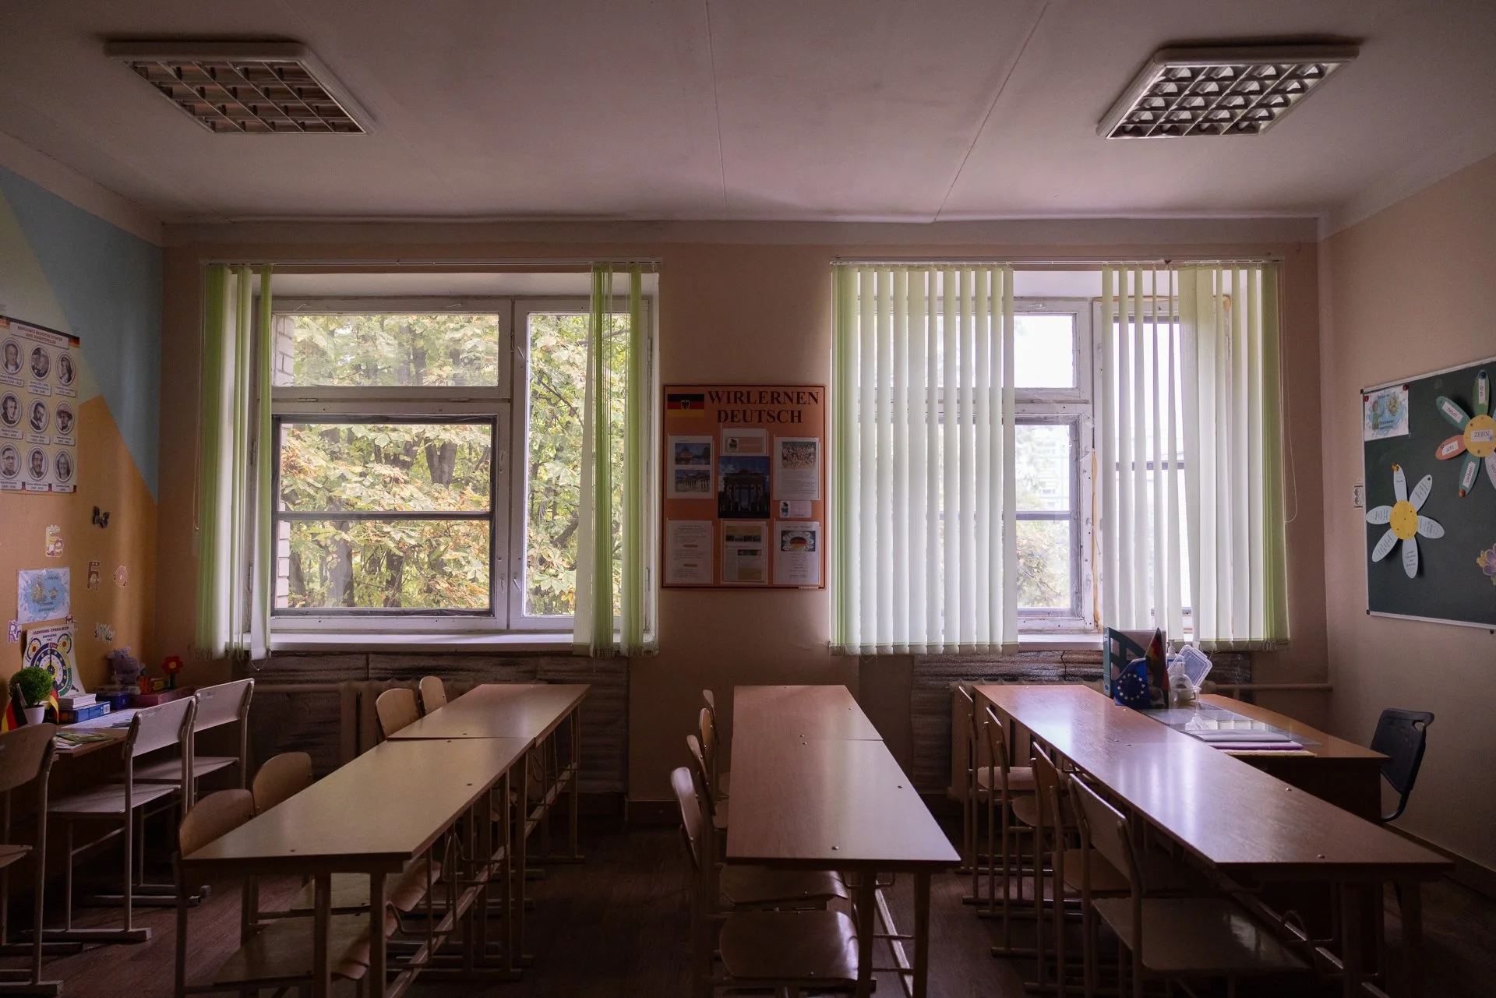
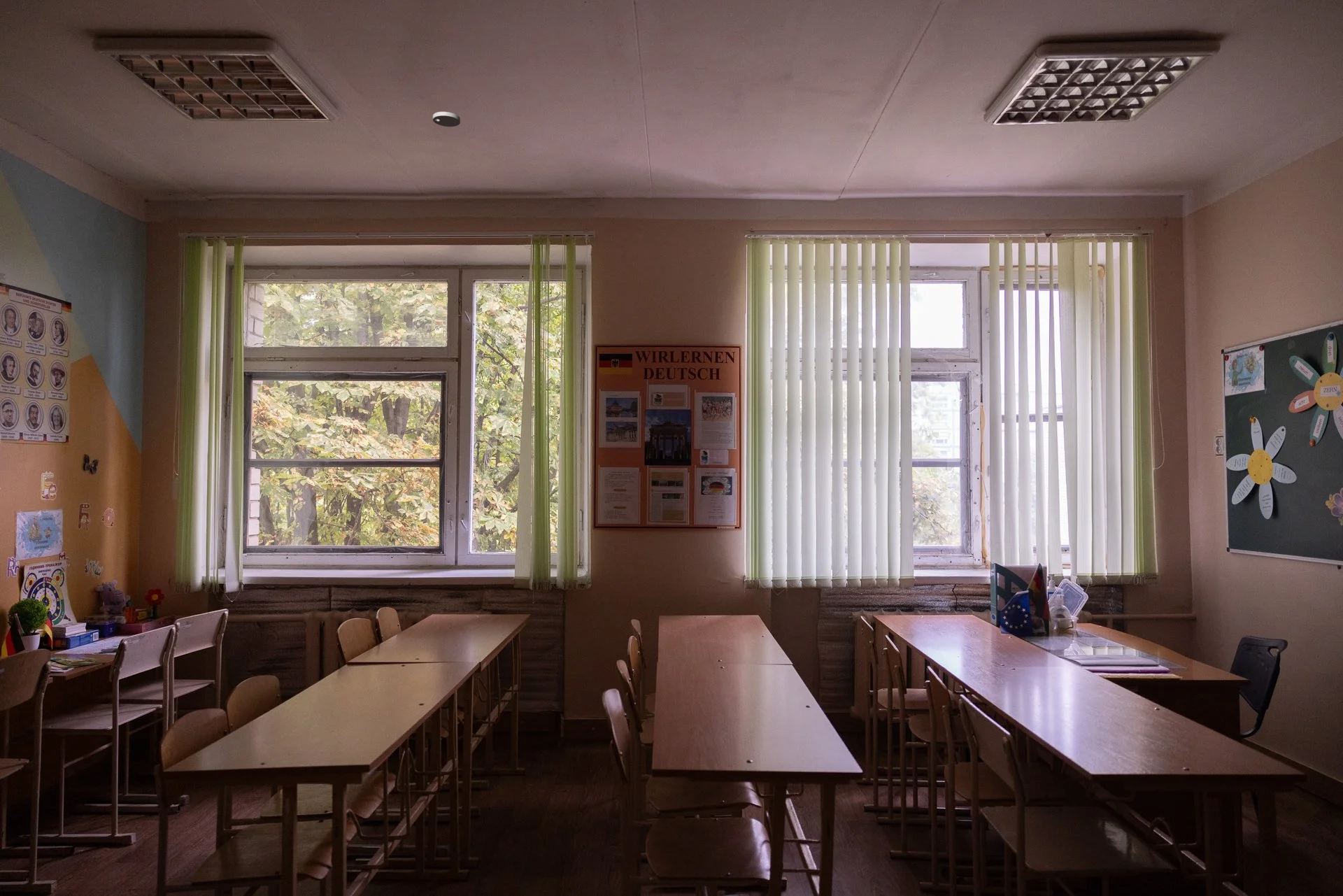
+ smoke detector [432,111,461,127]
